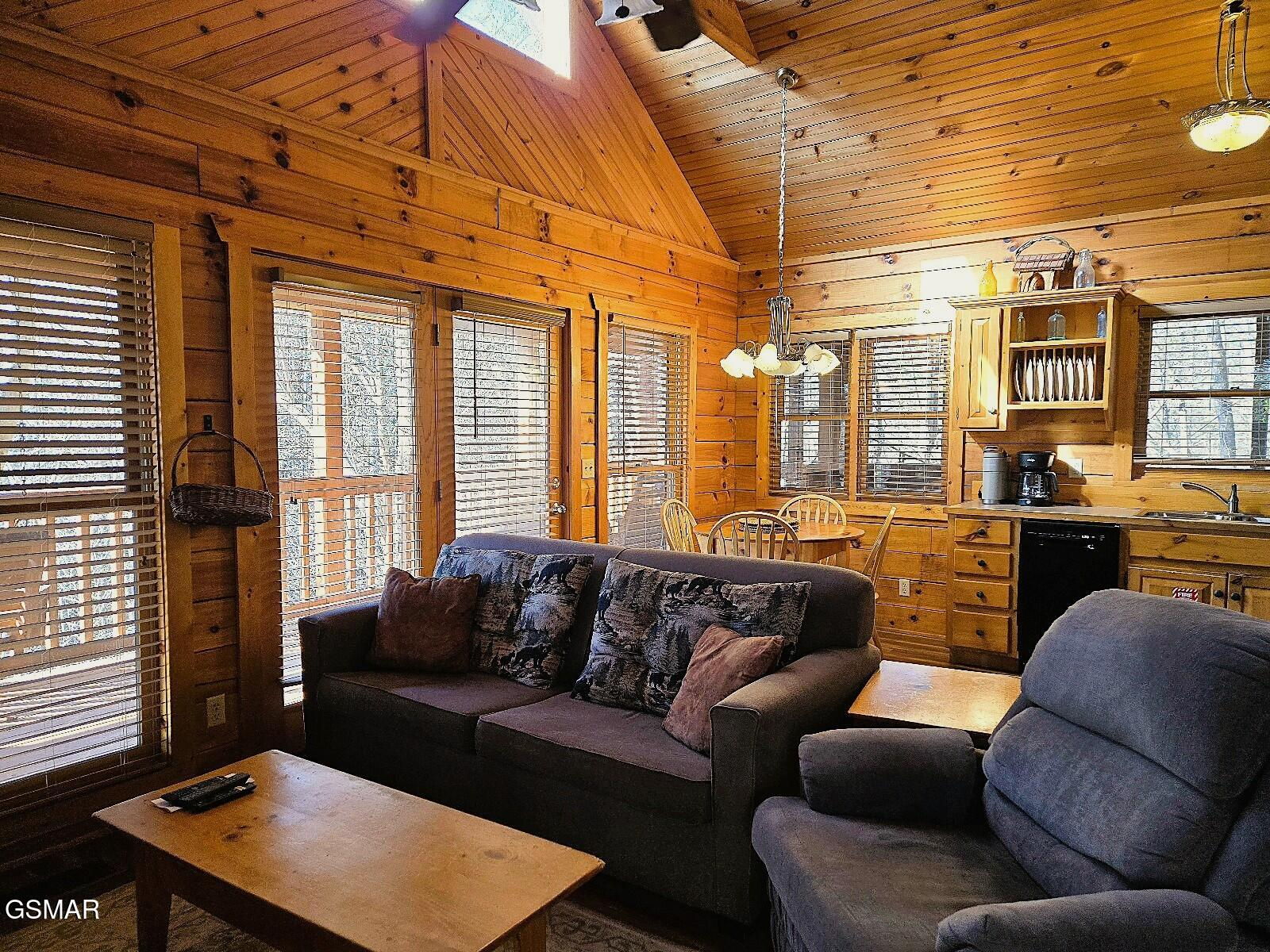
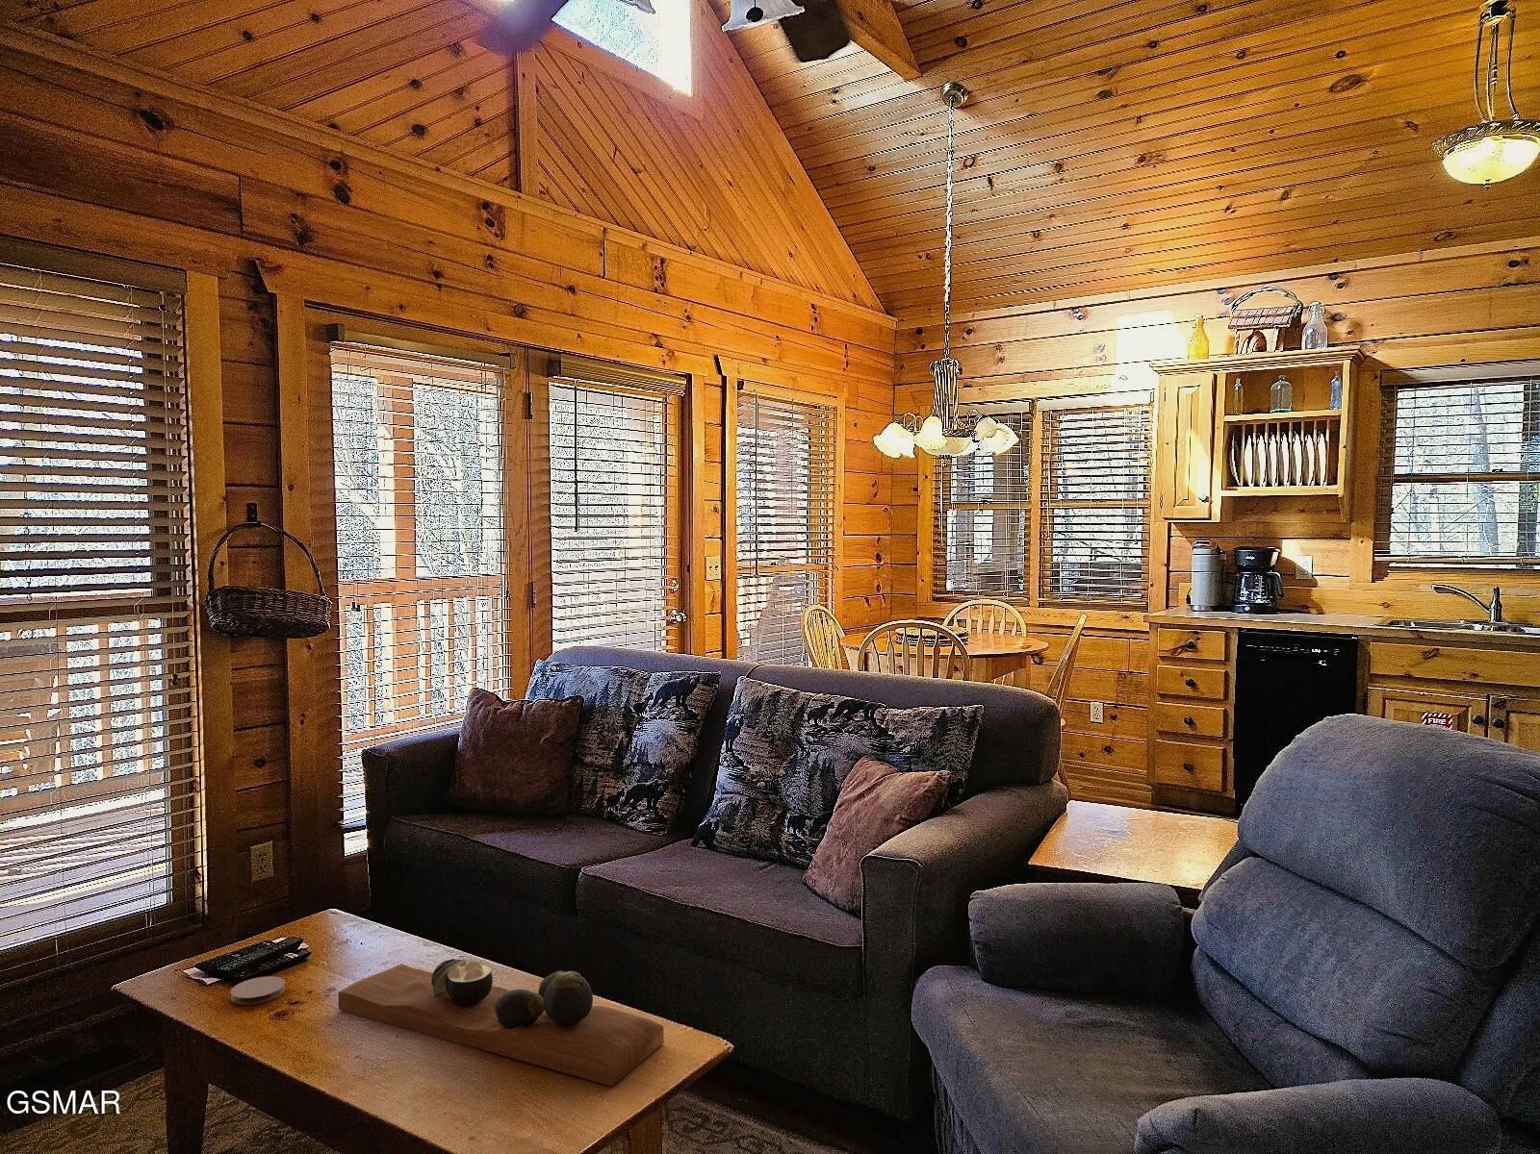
+ decorative tray [337,958,665,1086]
+ coaster [229,975,287,1006]
